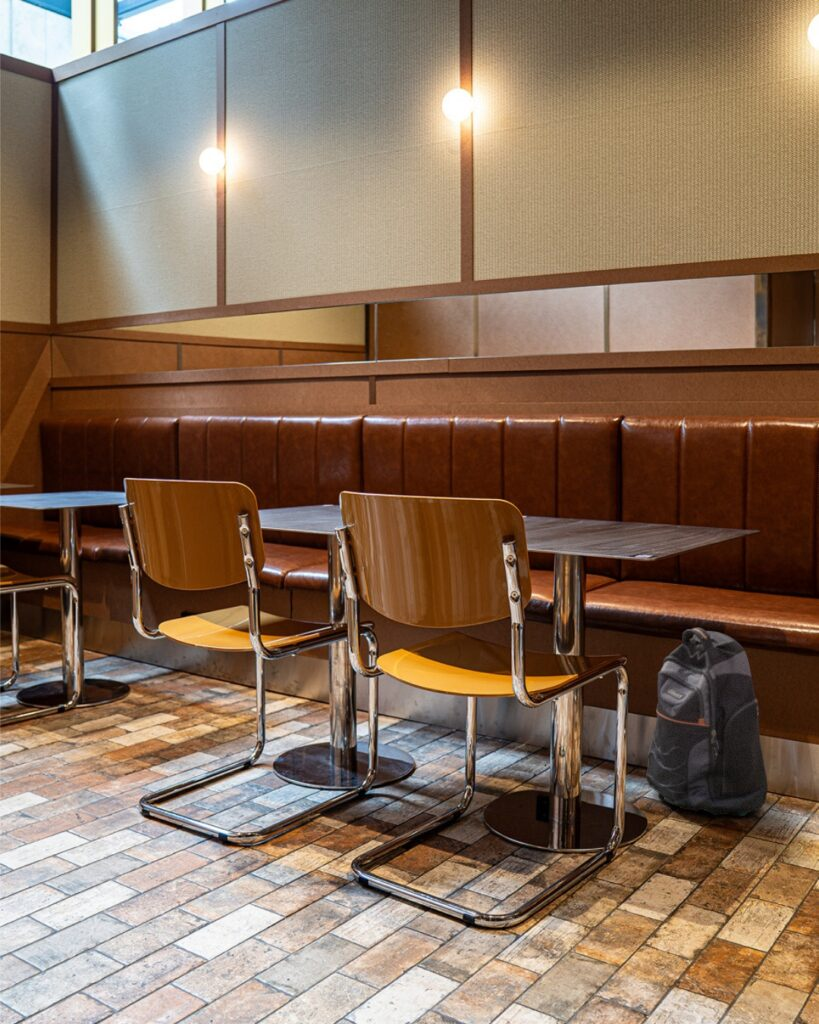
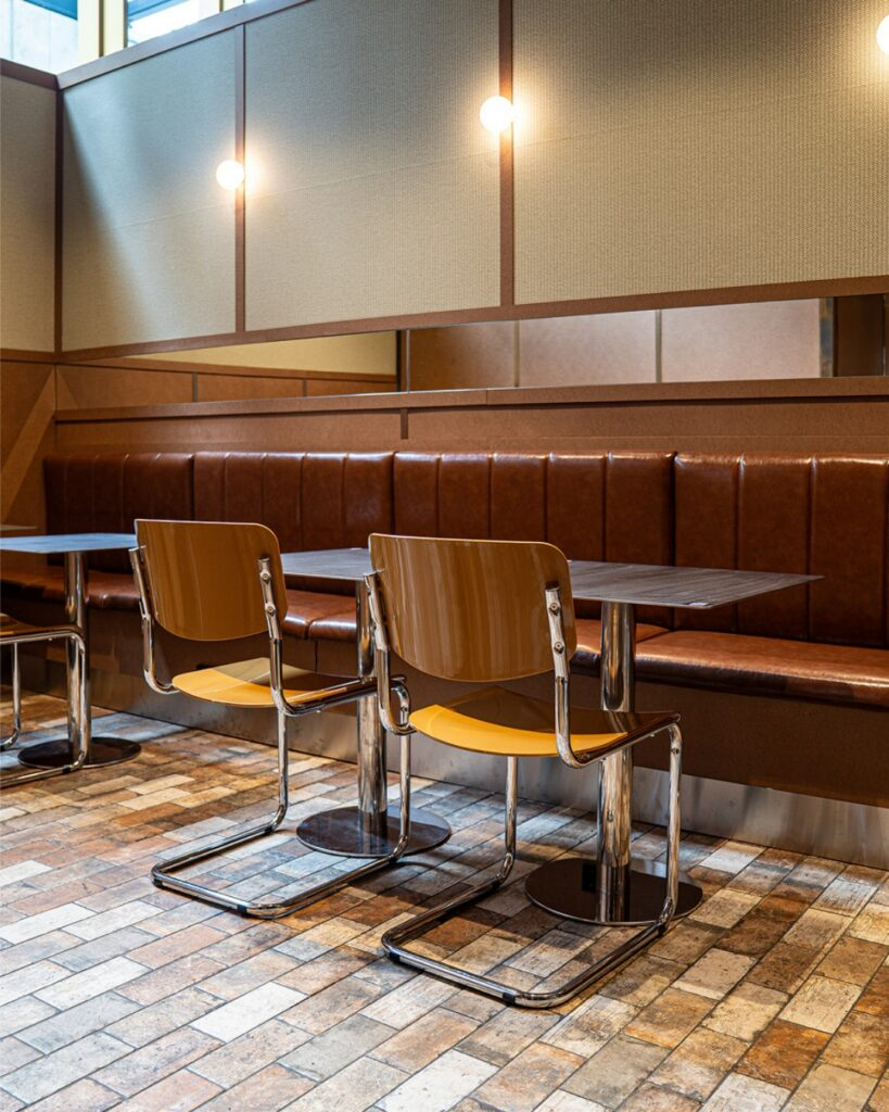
- backpack [645,627,769,817]
